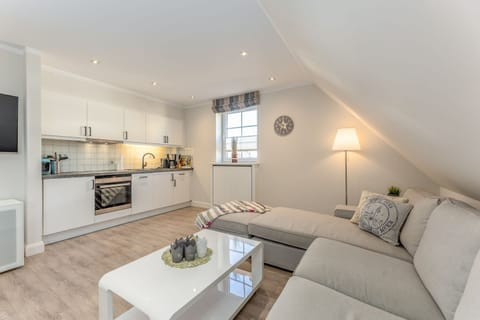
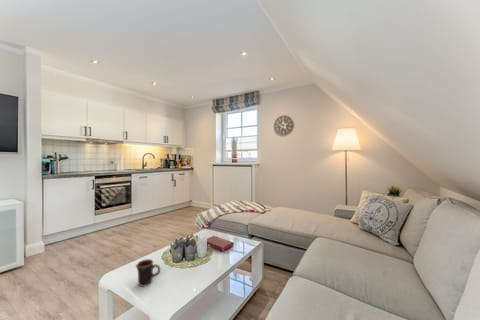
+ mug [135,258,161,288]
+ book [206,235,235,253]
